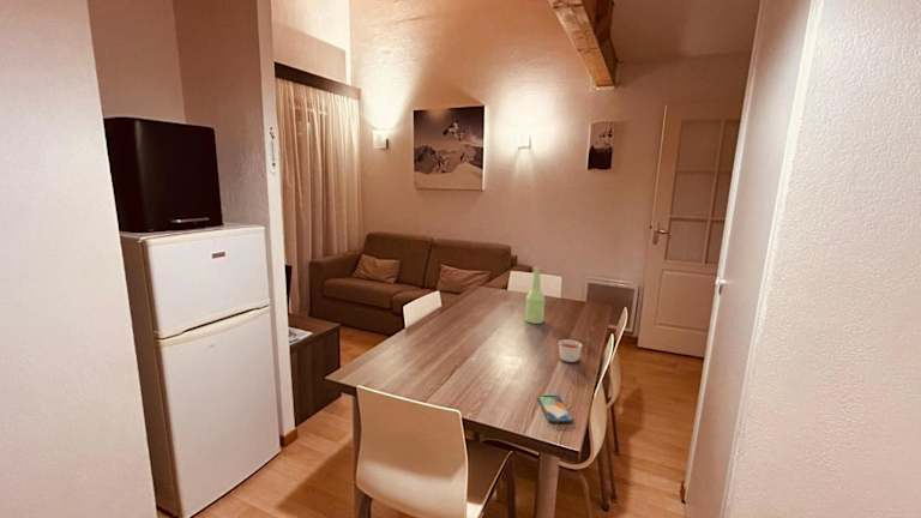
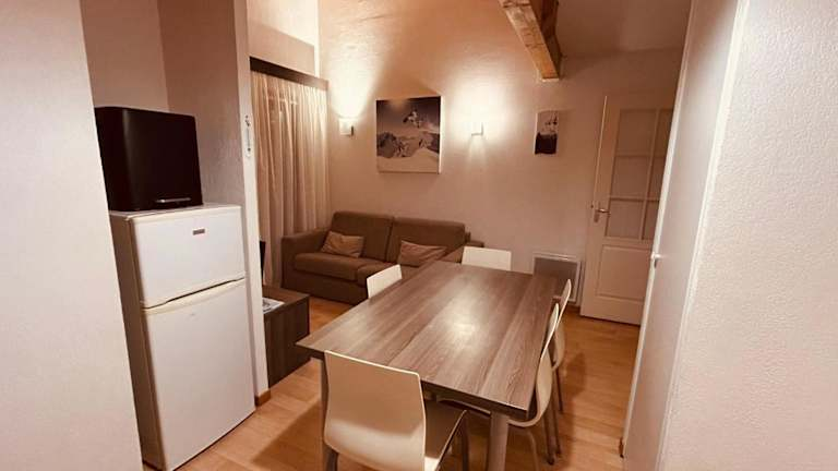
- smartphone [537,394,574,423]
- bottle [524,264,546,325]
- candle [558,338,583,363]
